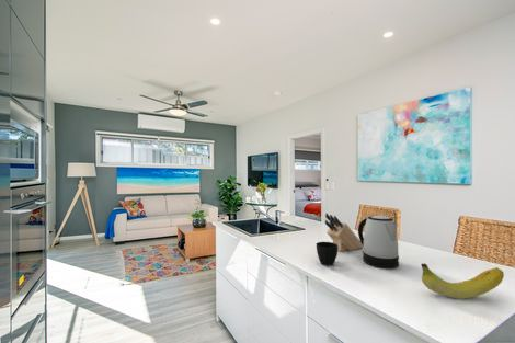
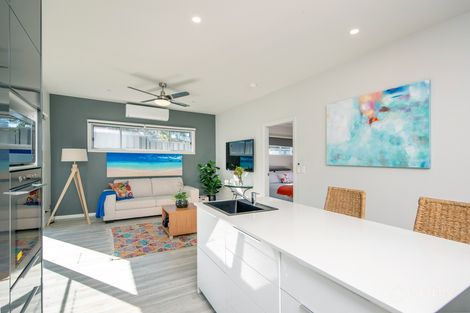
- kettle [357,214,400,270]
- fruit [420,262,505,300]
- cup [316,241,339,266]
- knife block [324,213,364,253]
